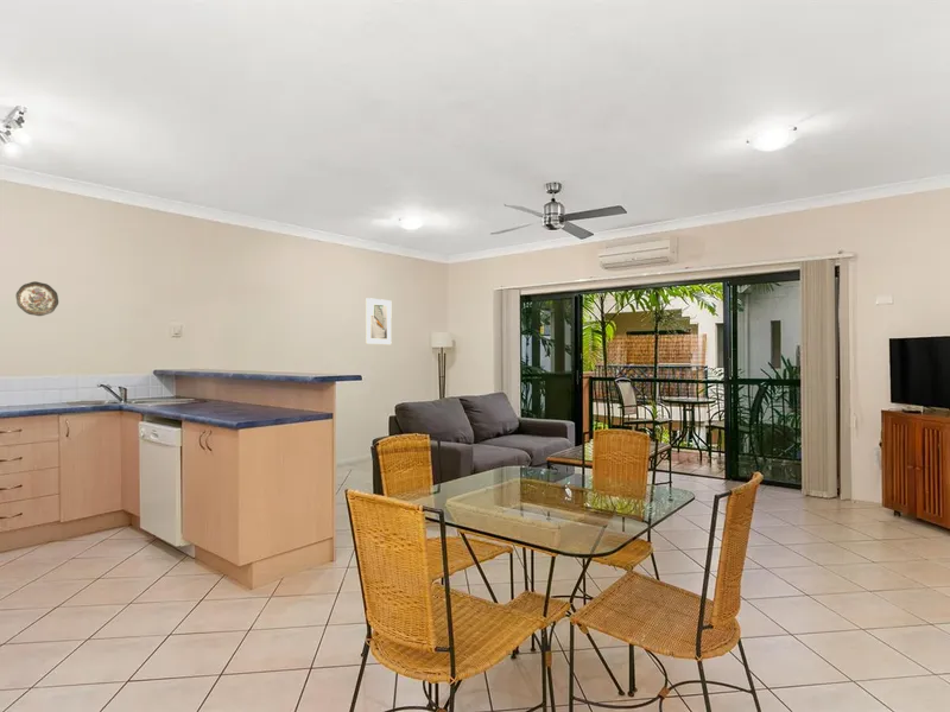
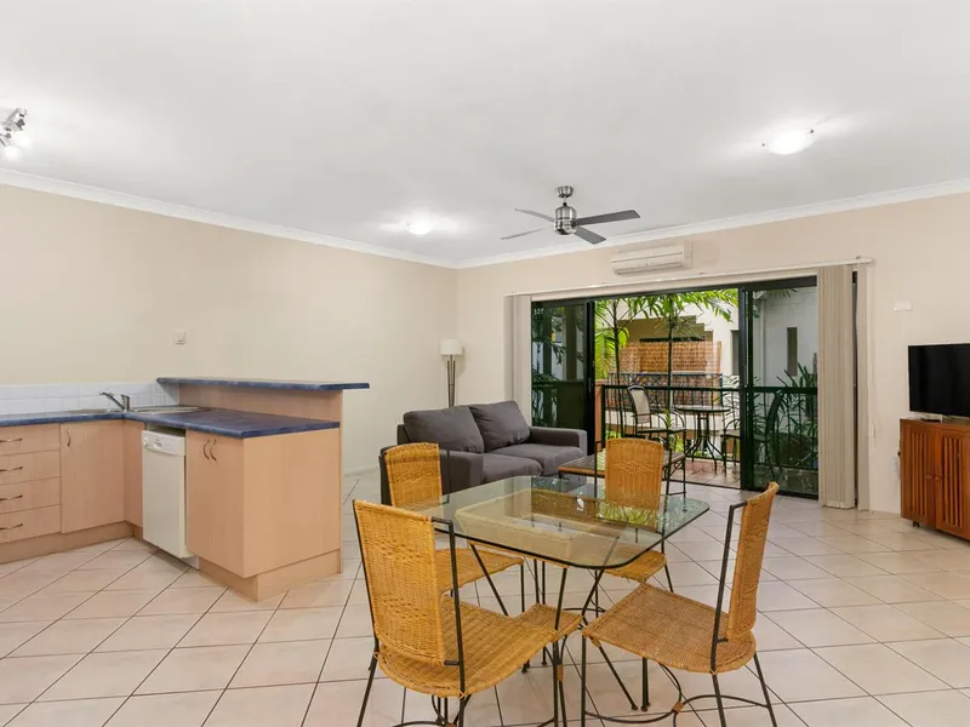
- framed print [365,297,393,345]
- decorative plate [14,280,59,317]
